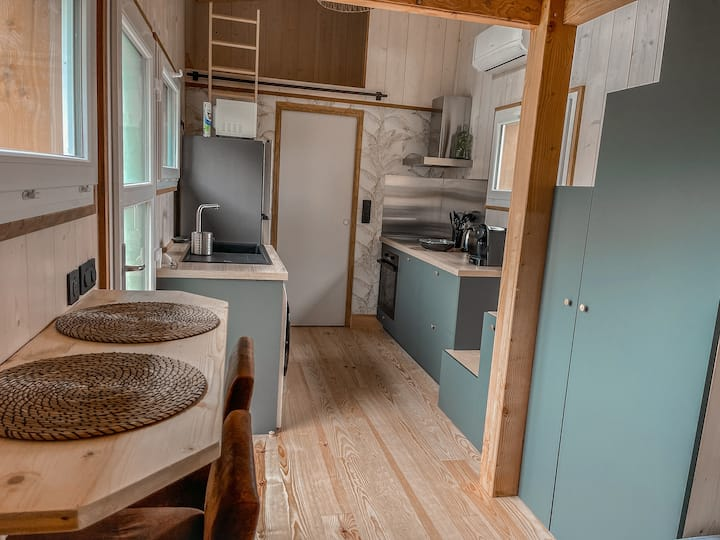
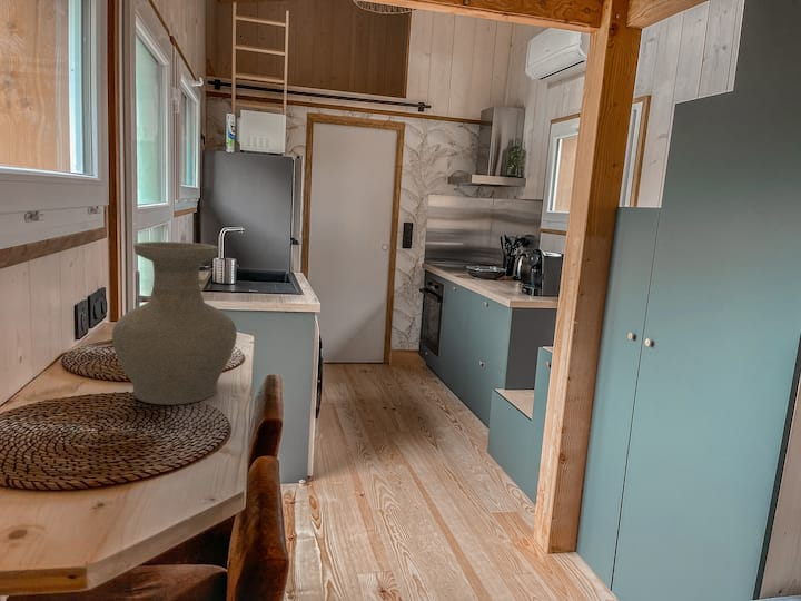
+ vase [111,240,238,406]
